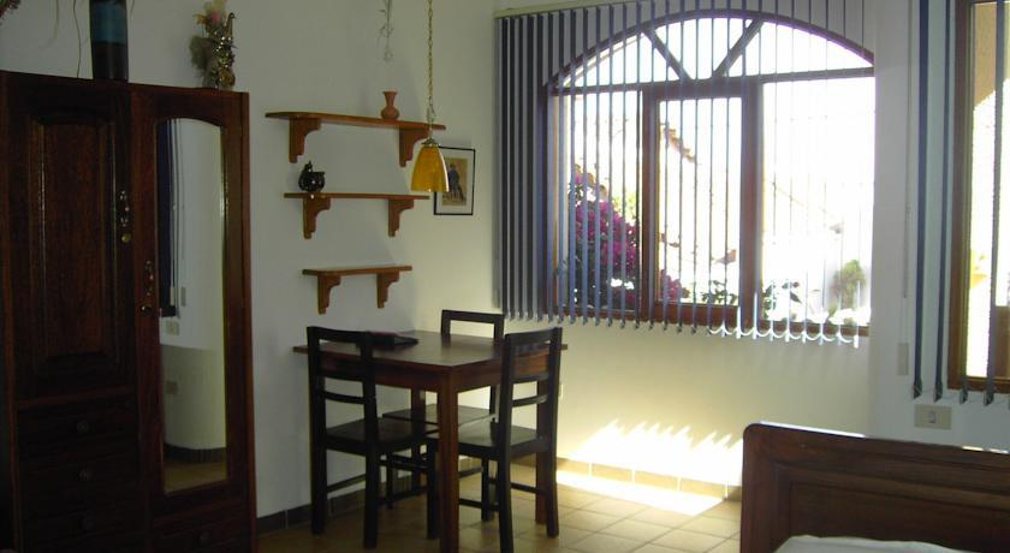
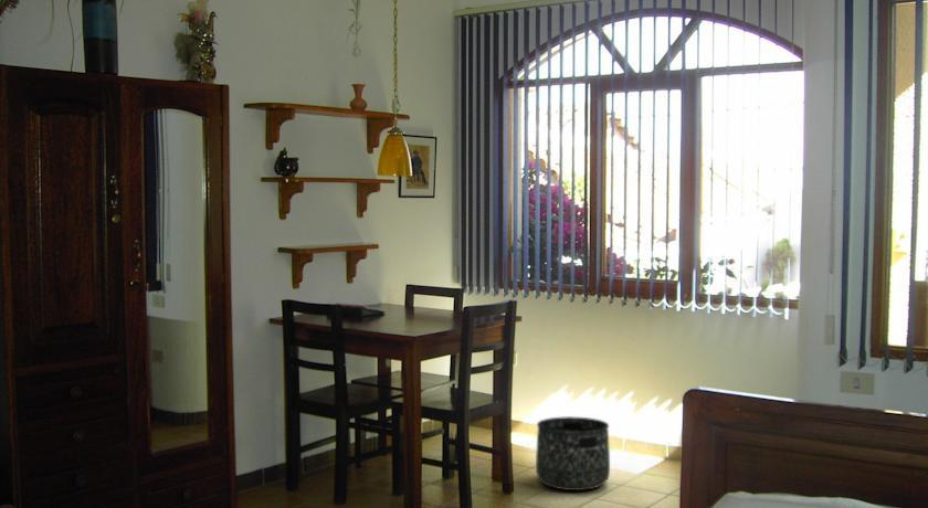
+ basket [535,415,611,491]
